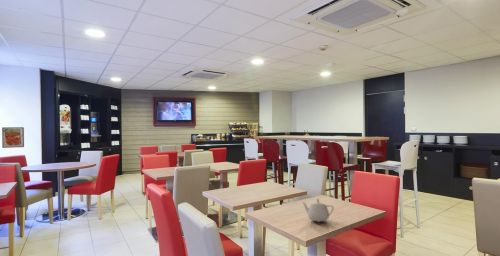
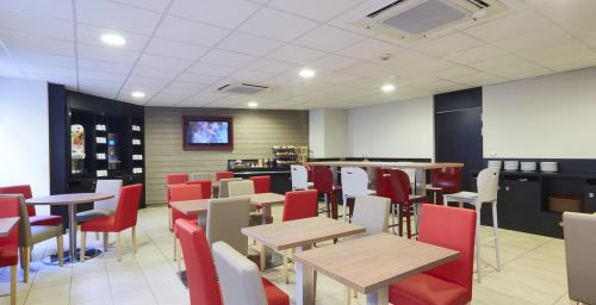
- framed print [1,126,25,149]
- teapot [301,198,335,223]
